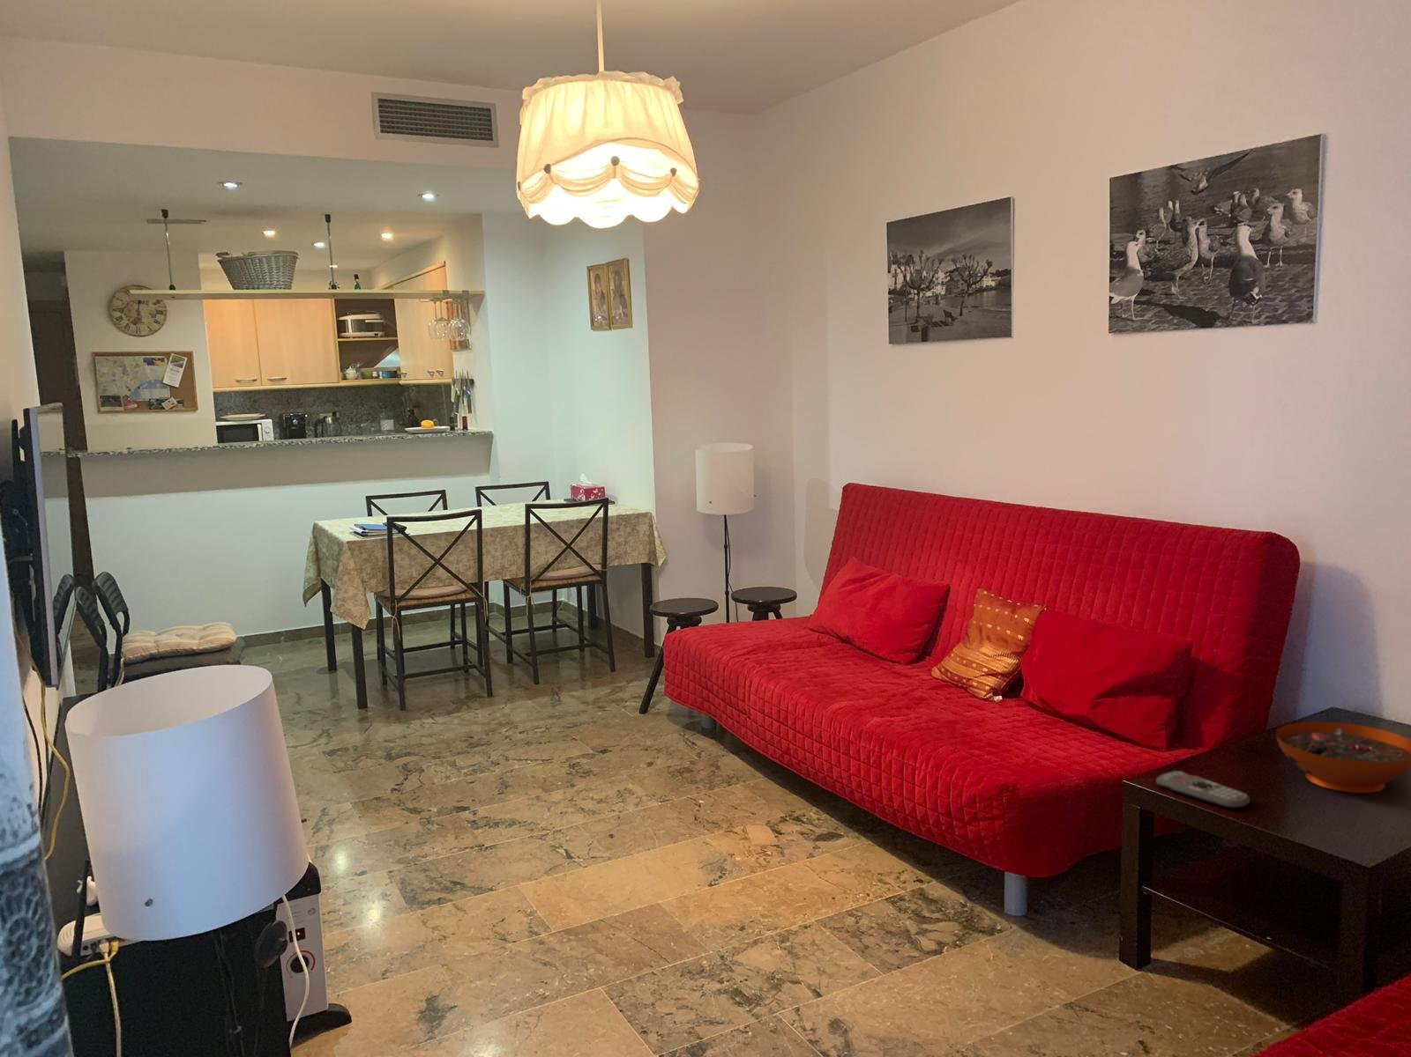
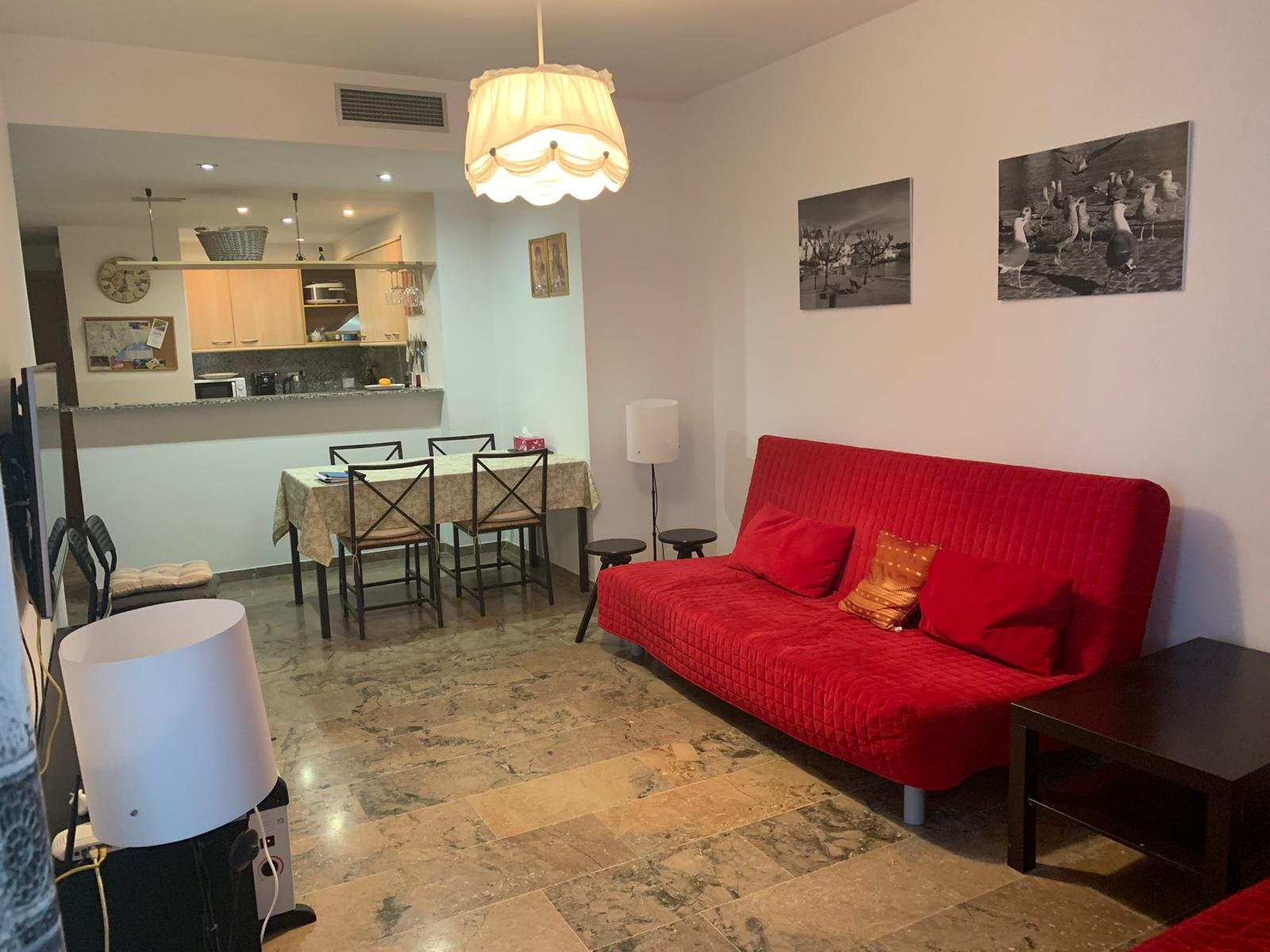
- decorative bowl [1275,721,1411,794]
- remote control [1155,769,1251,809]
